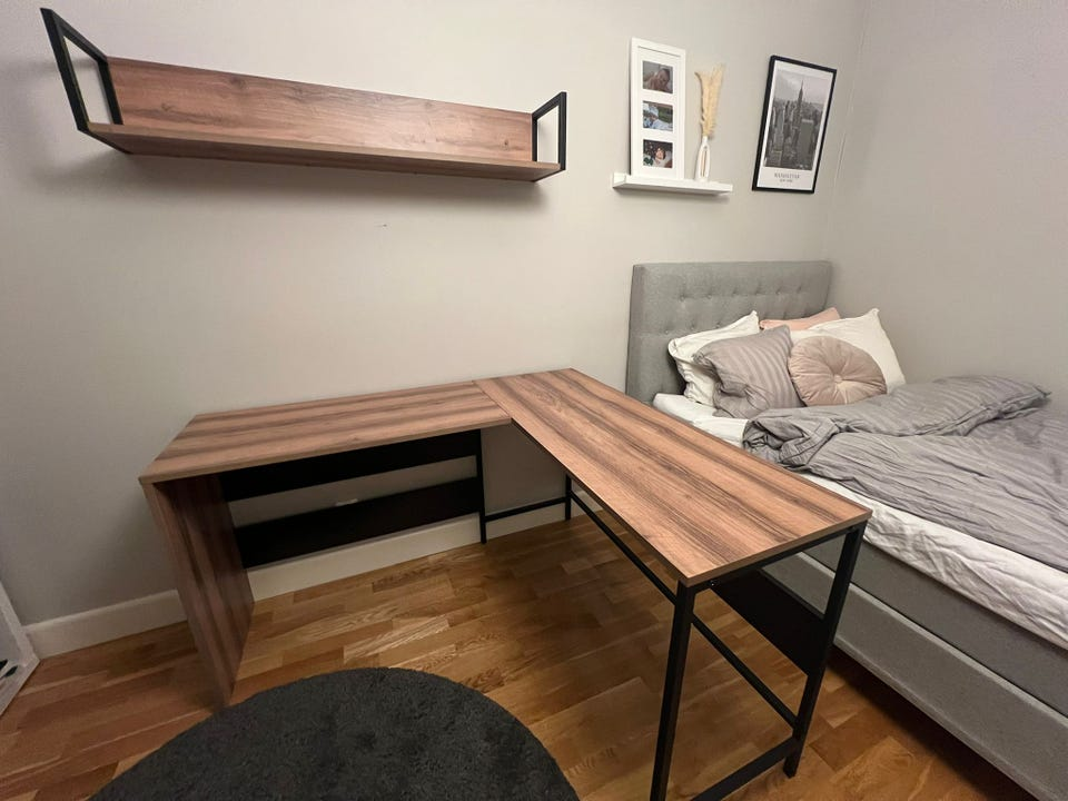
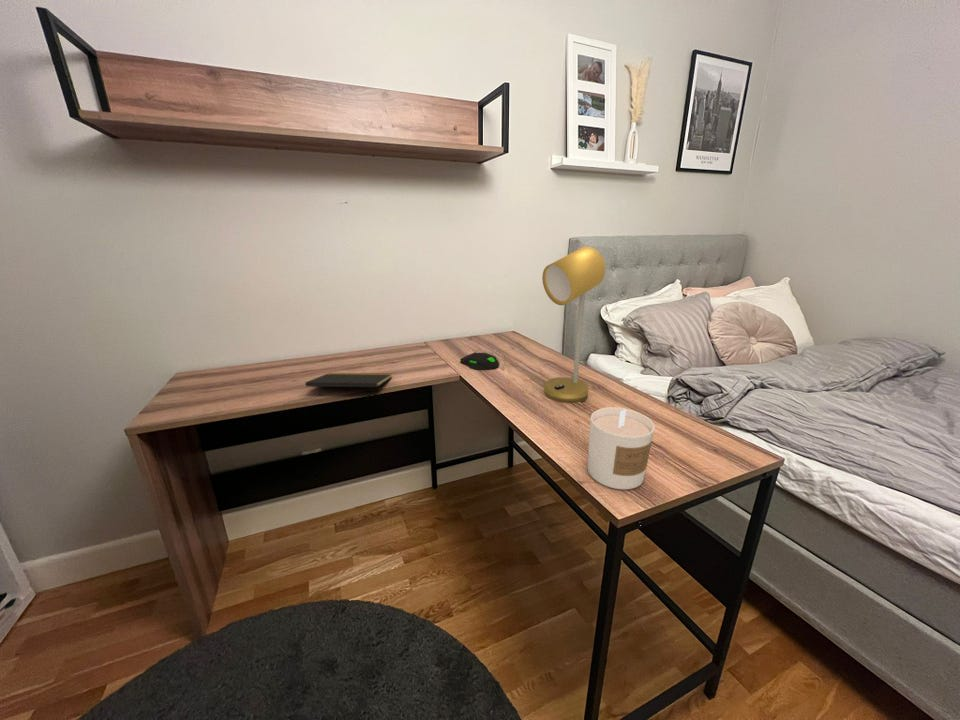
+ candle [586,406,655,490]
+ desk lamp [541,246,606,404]
+ notepad [304,372,393,397]
+ computer mouse [459,351,500,371]
